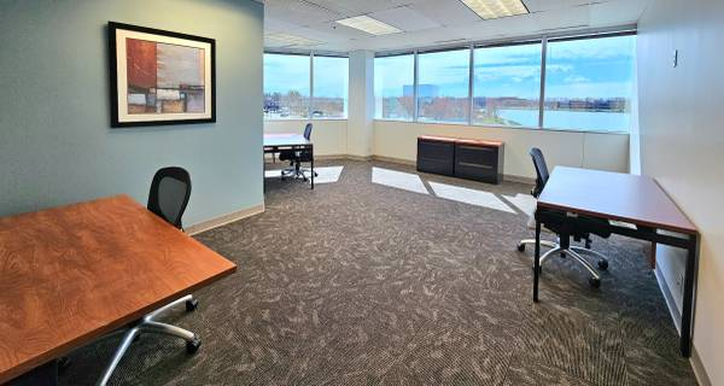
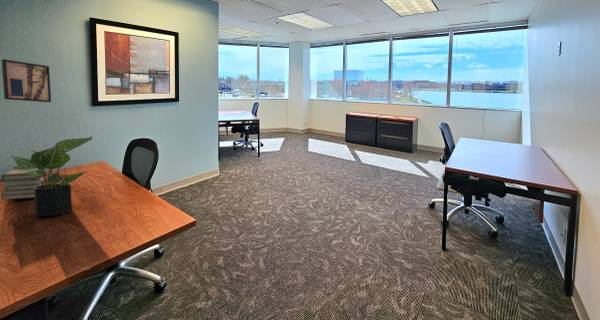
+ book stack [0,169,46,201]
+ potted plant [10,136,93,217]
+ wall art [1,58,52,103]
